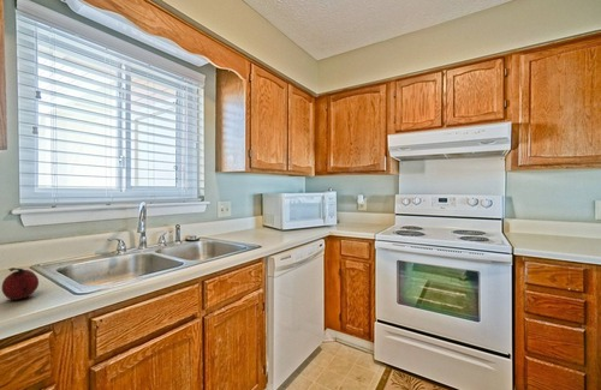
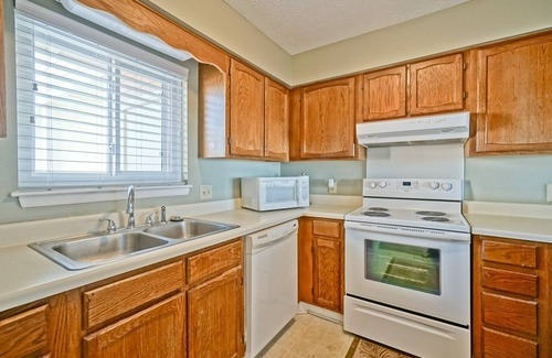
- fruit [1,266,40,301]
